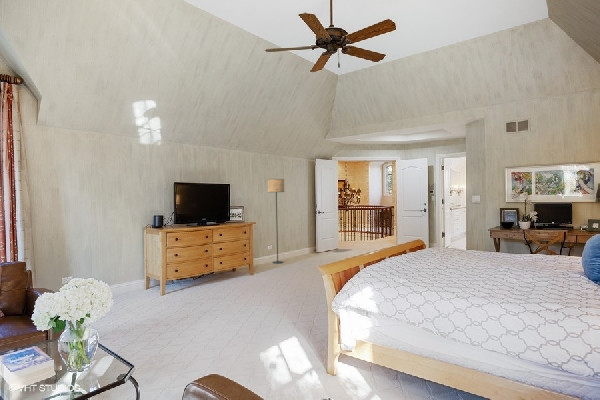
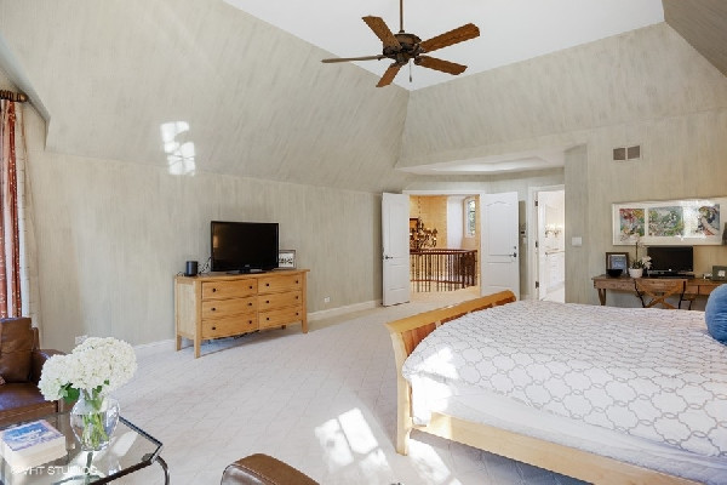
- floor lamp [267,178,285,265]
